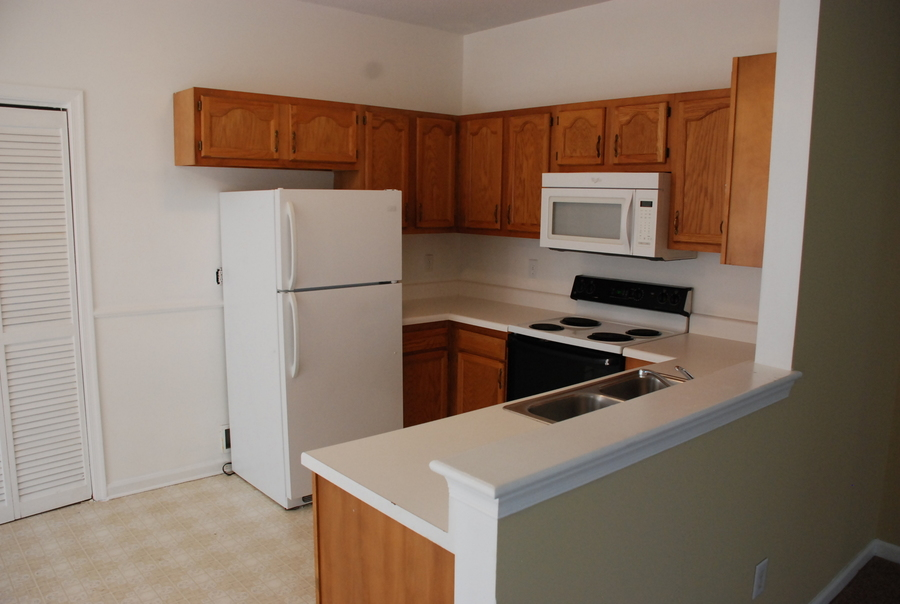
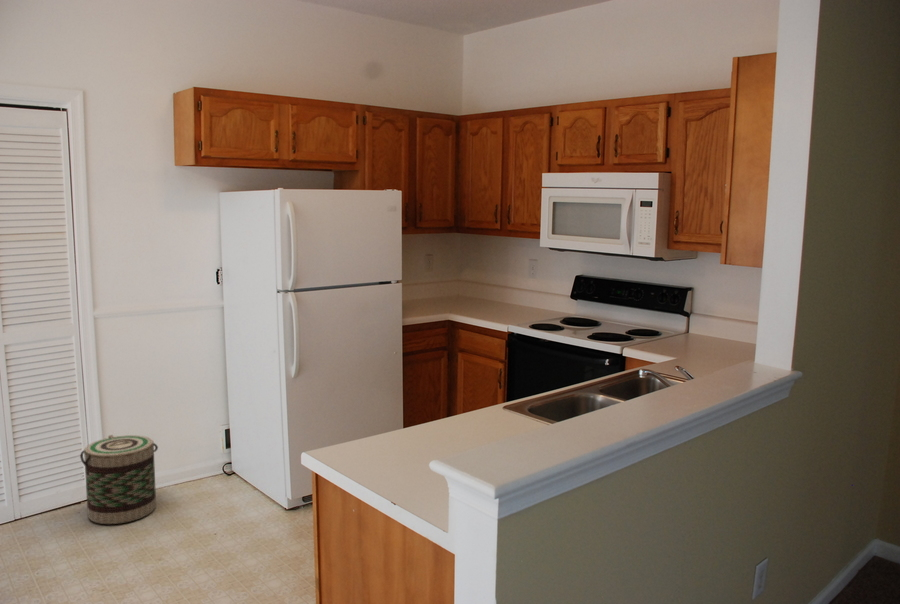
+ basket [79,434,159,525]
